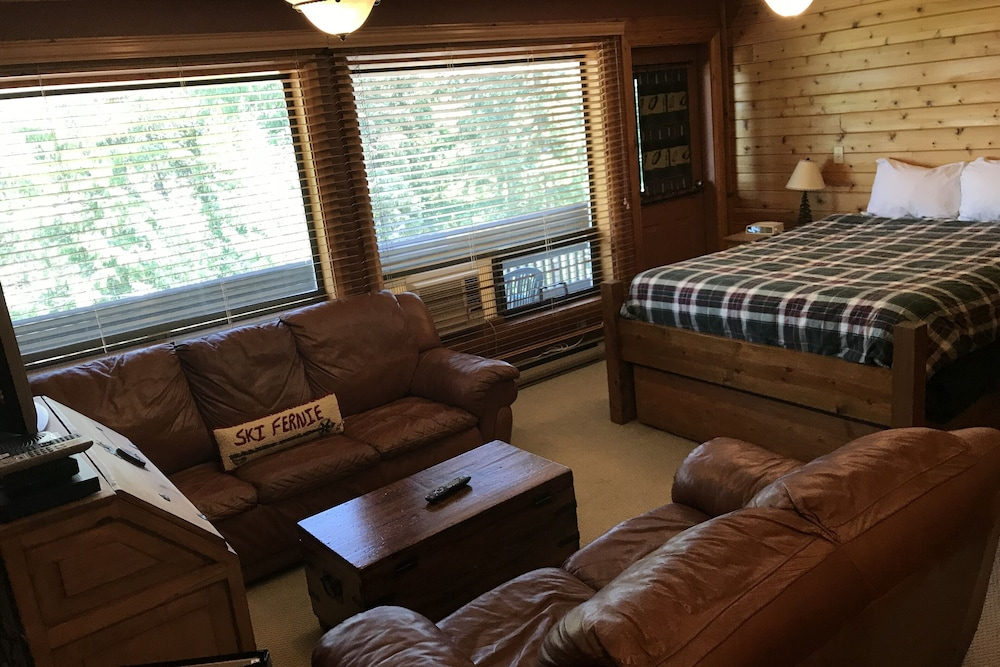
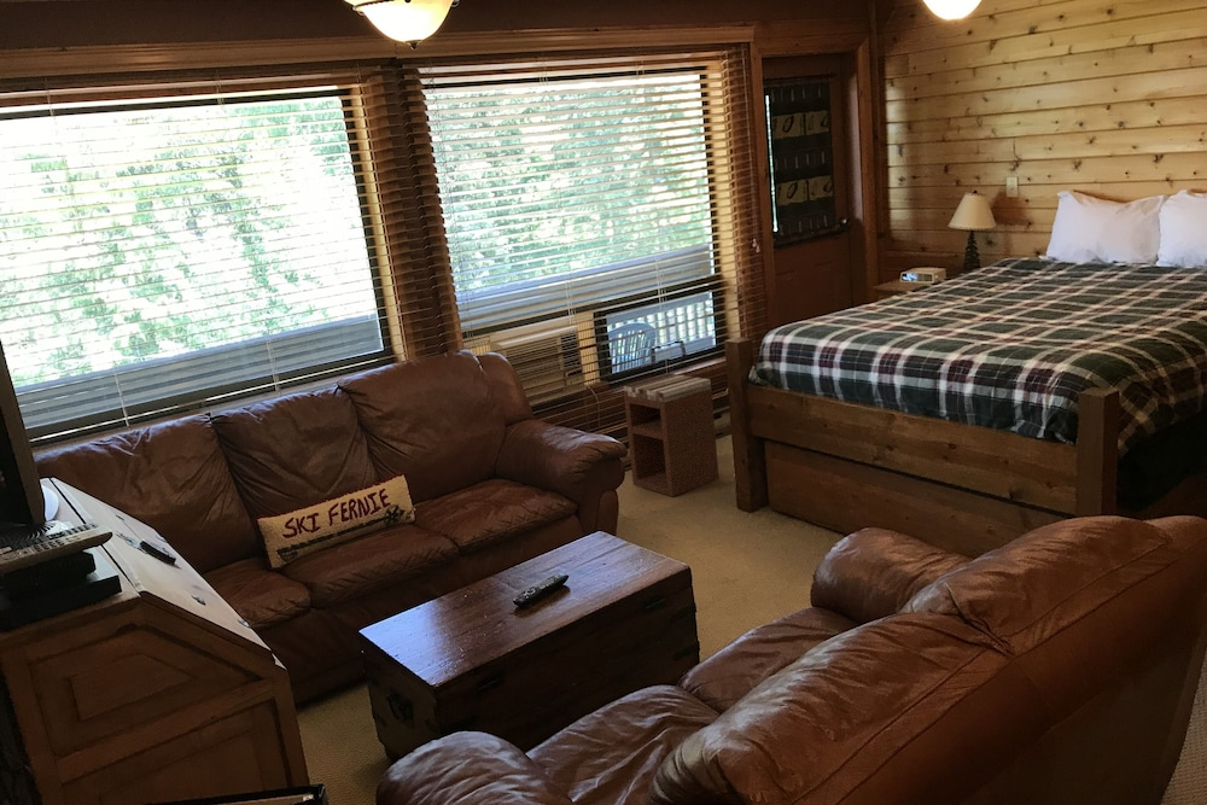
+ nightstand [623,373,719,497]
